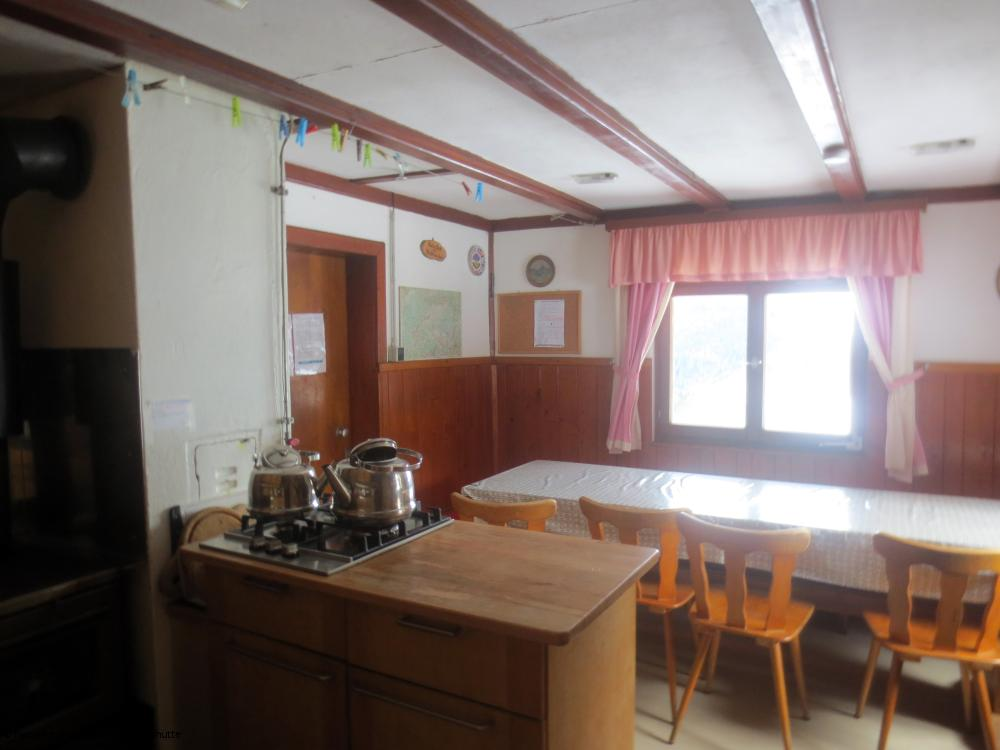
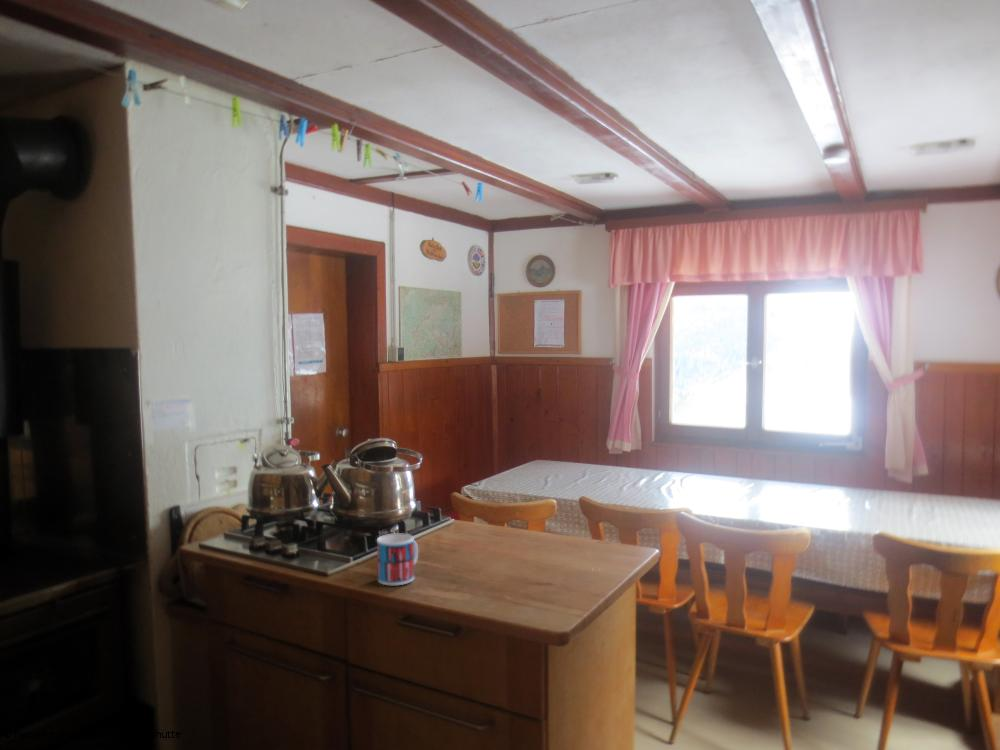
+ mug [376,532,419,586]
